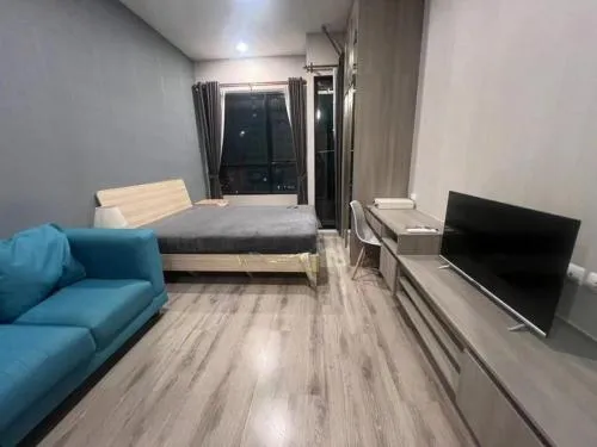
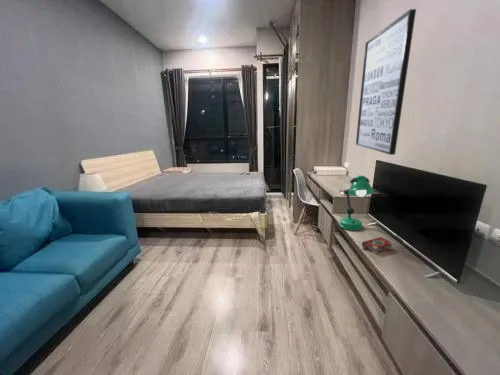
+ book [361,236,395,255]
+ wall art [355,8,417,156]
+ desk lamp [338,175,375,232]
